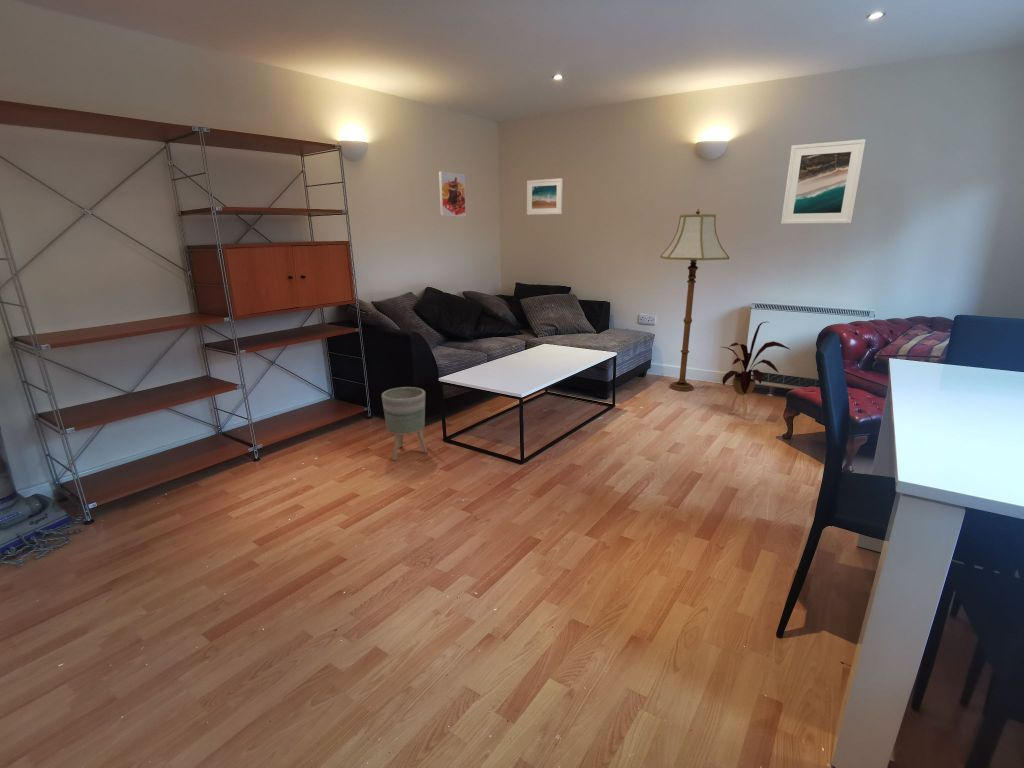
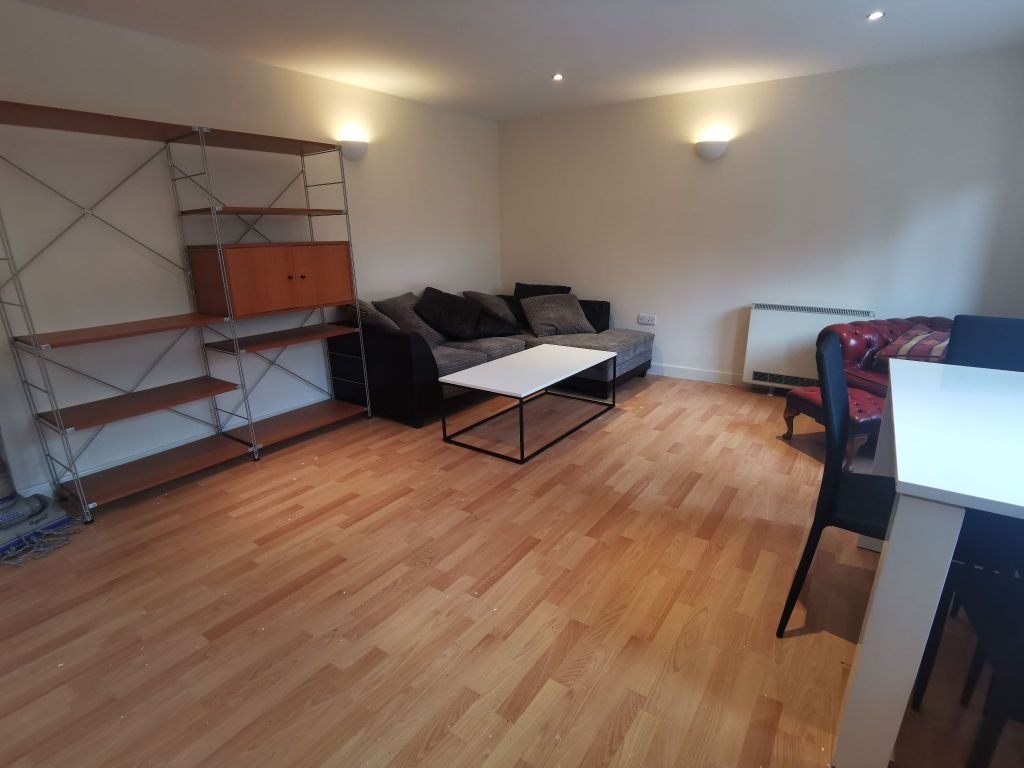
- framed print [526,177,564,216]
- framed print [438,170,467,218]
- floor lamp [659,207,730,392]
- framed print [780,138,867,225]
- house plant [721,321,791,420]
- planter [381,386,429,461]
